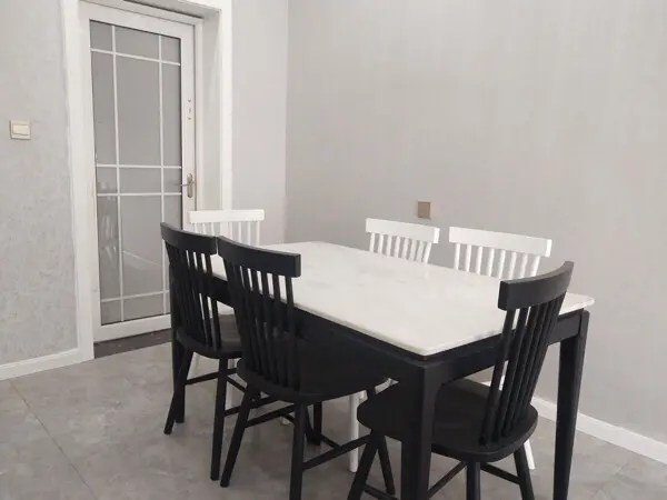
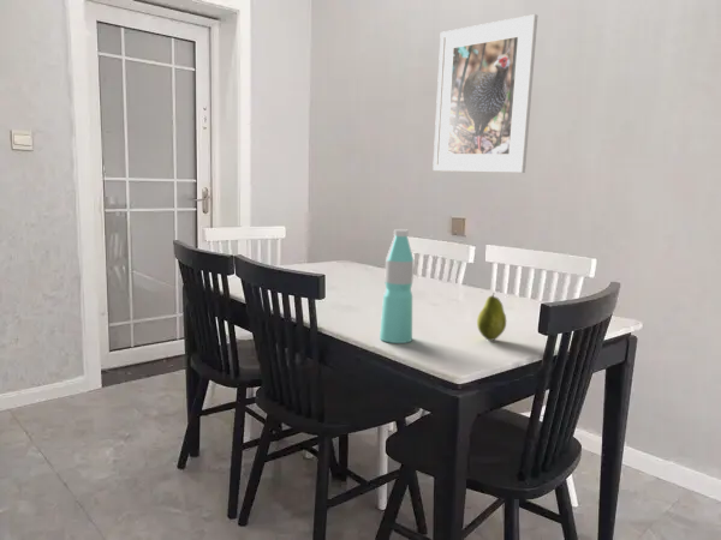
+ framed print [431,13,538,174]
+ water bottle [379,228,415,344]
+ fruit [476,293,507,342]
